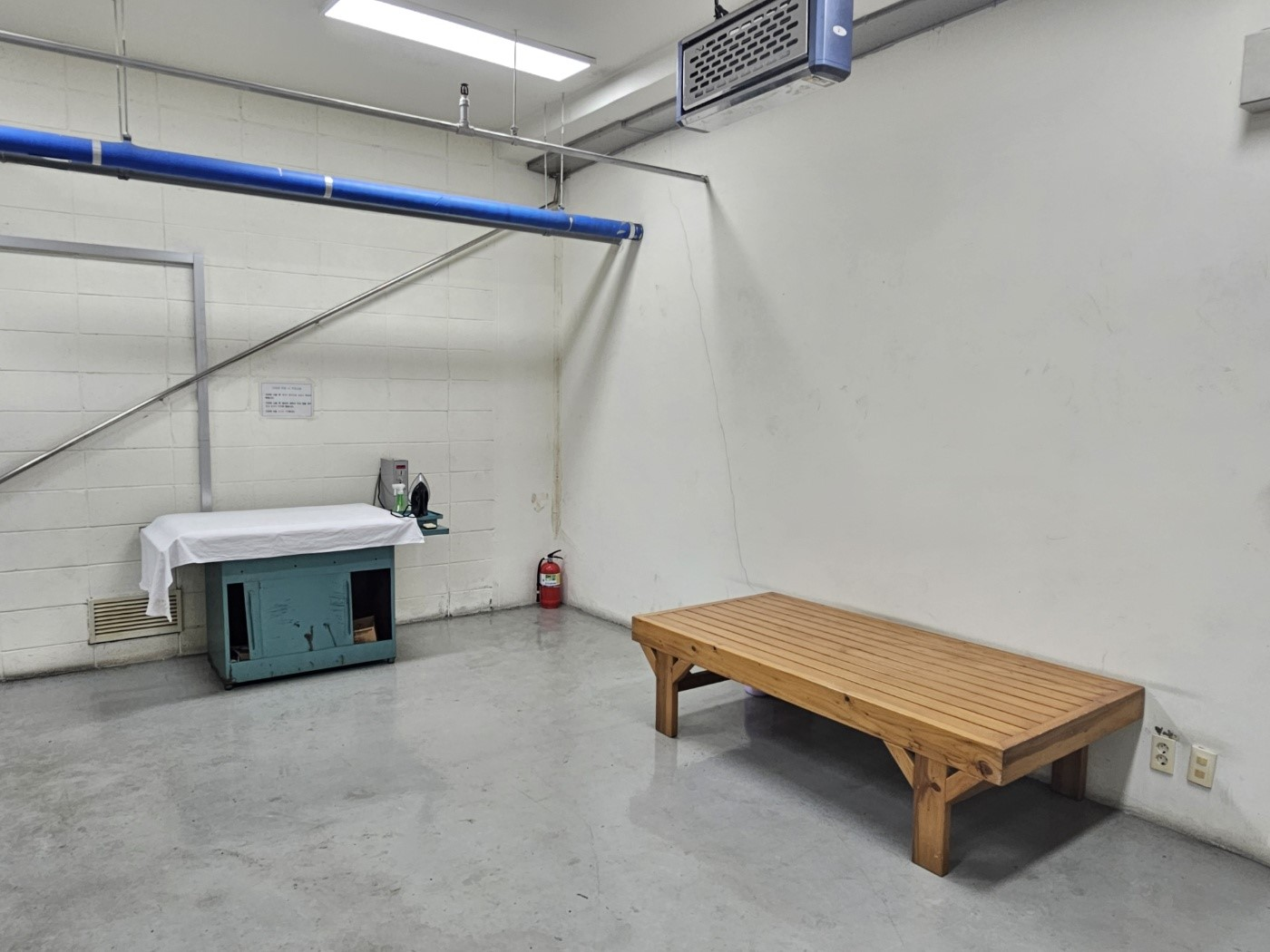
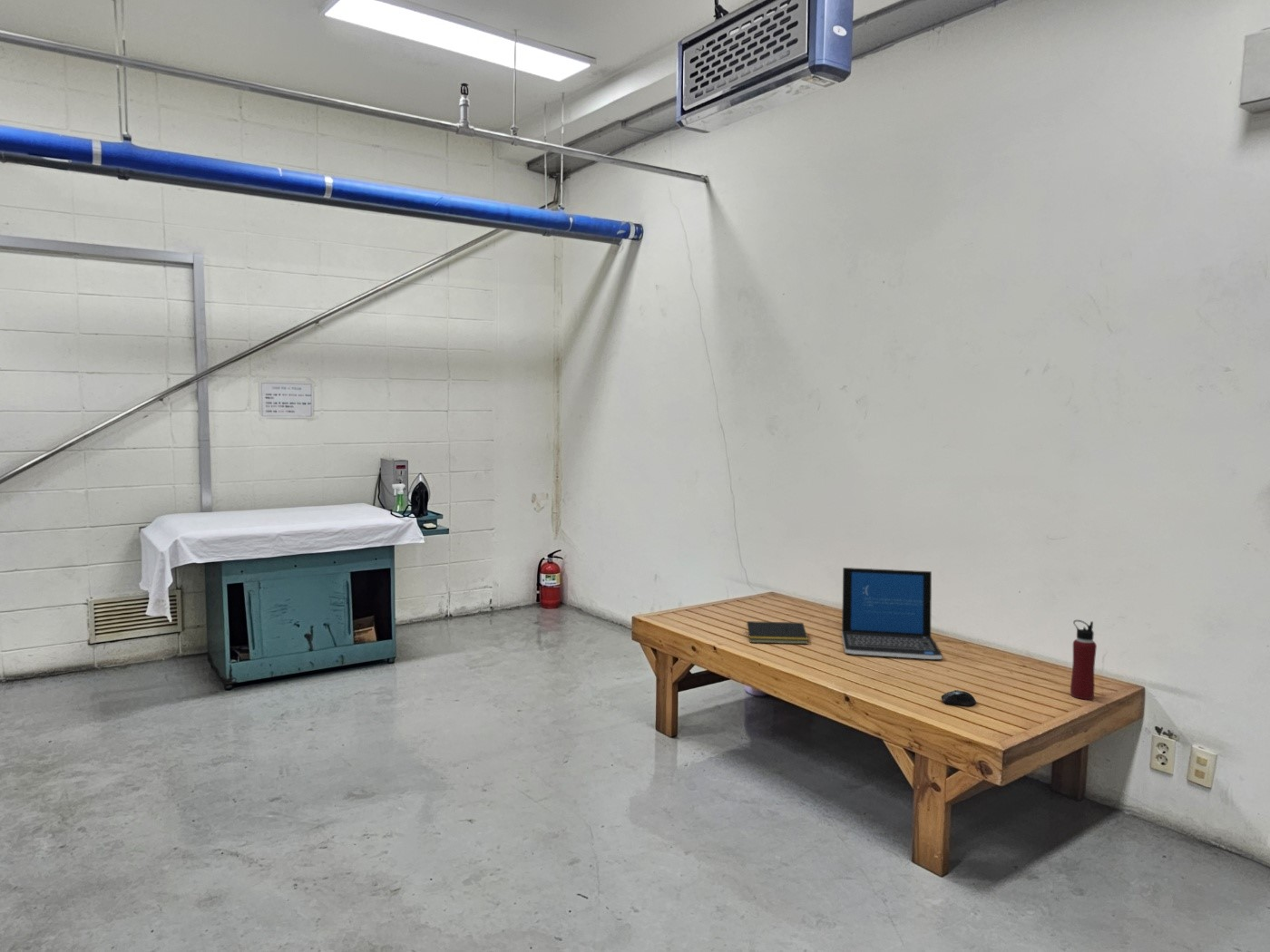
+ laptop [841,567,943,660]
+ notepad [745,620,809,645]
+ computer mouse [941,689,977,707]
+ water bottle [1070,619,1098,700]
